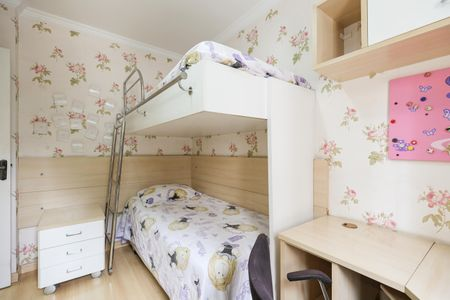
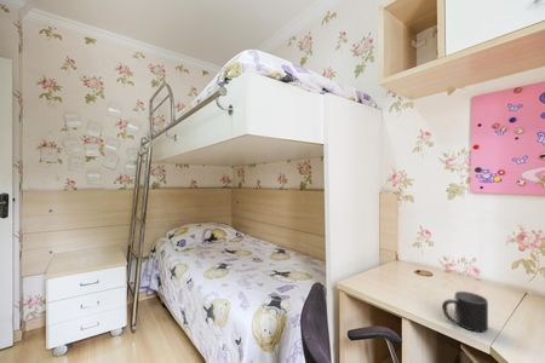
+ mug [441,290,489,333]
